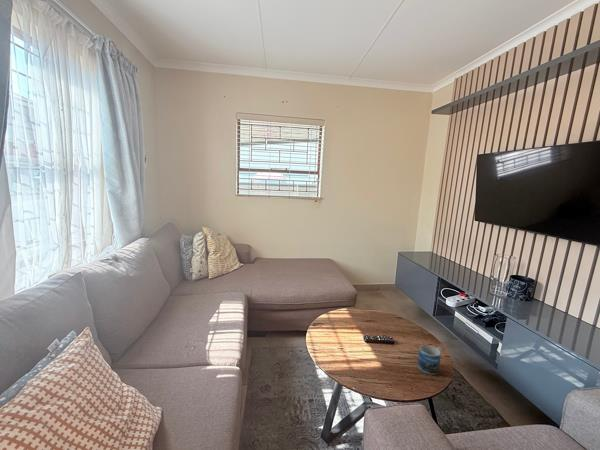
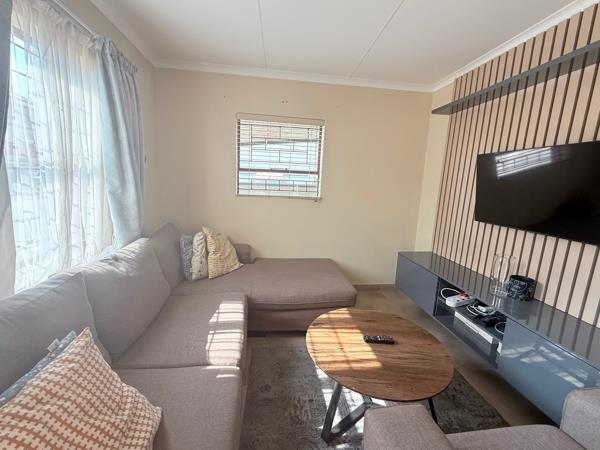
- mug [417,344,443,375]
